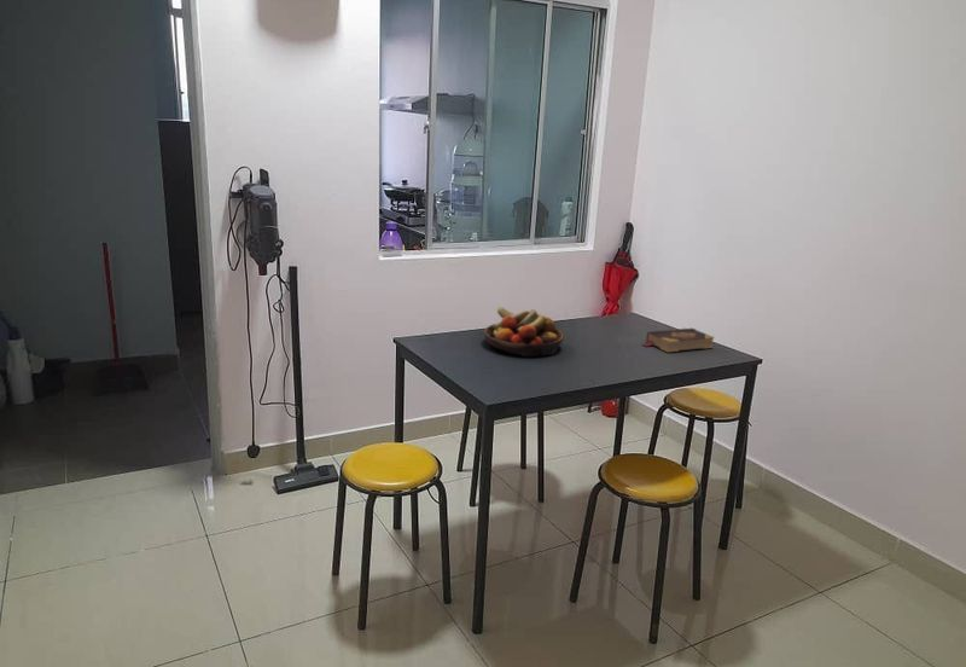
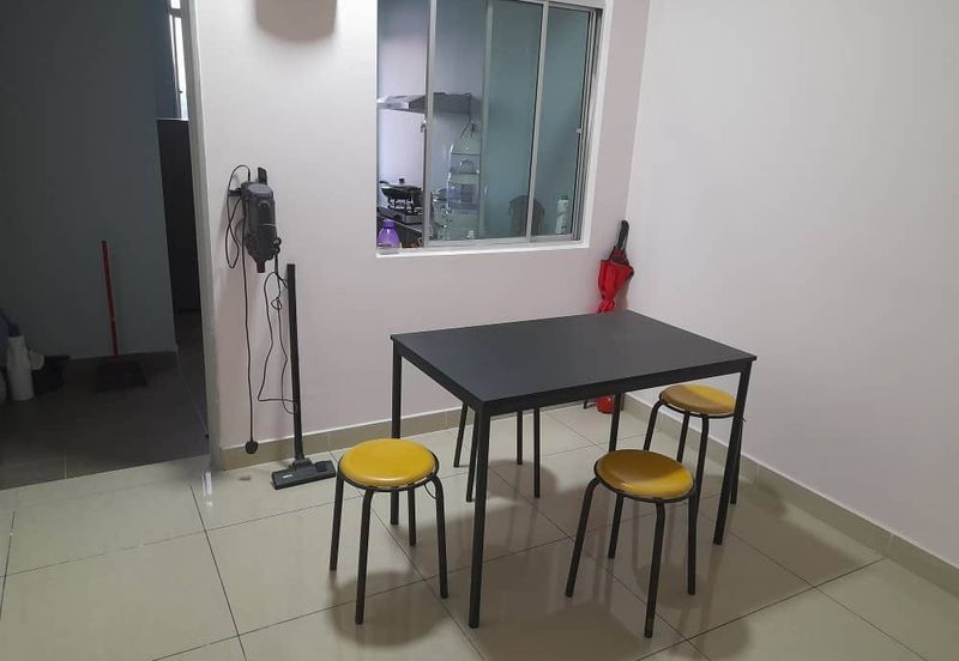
- fruit bowl [483,306,565,358]
- book [642,327,716,353]
